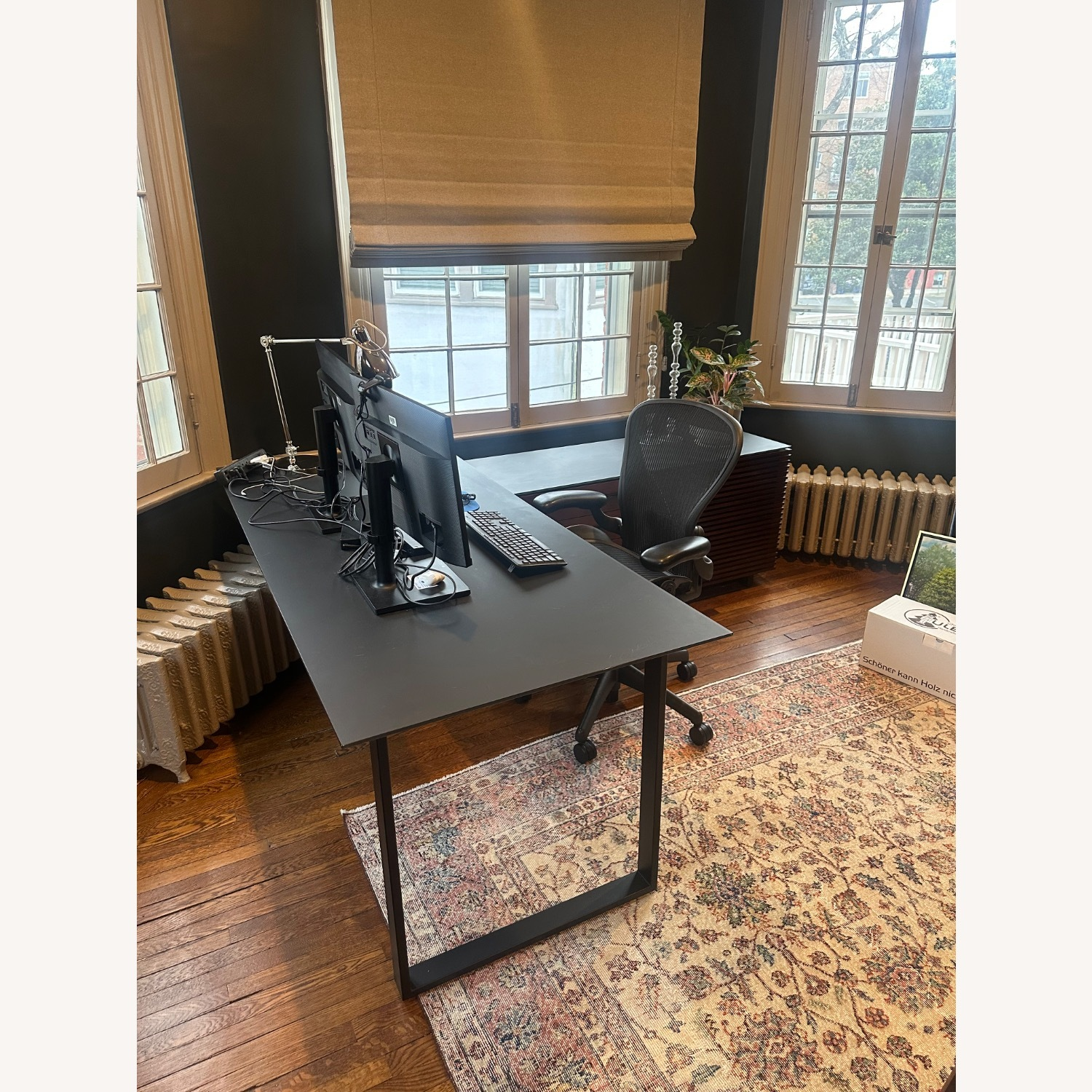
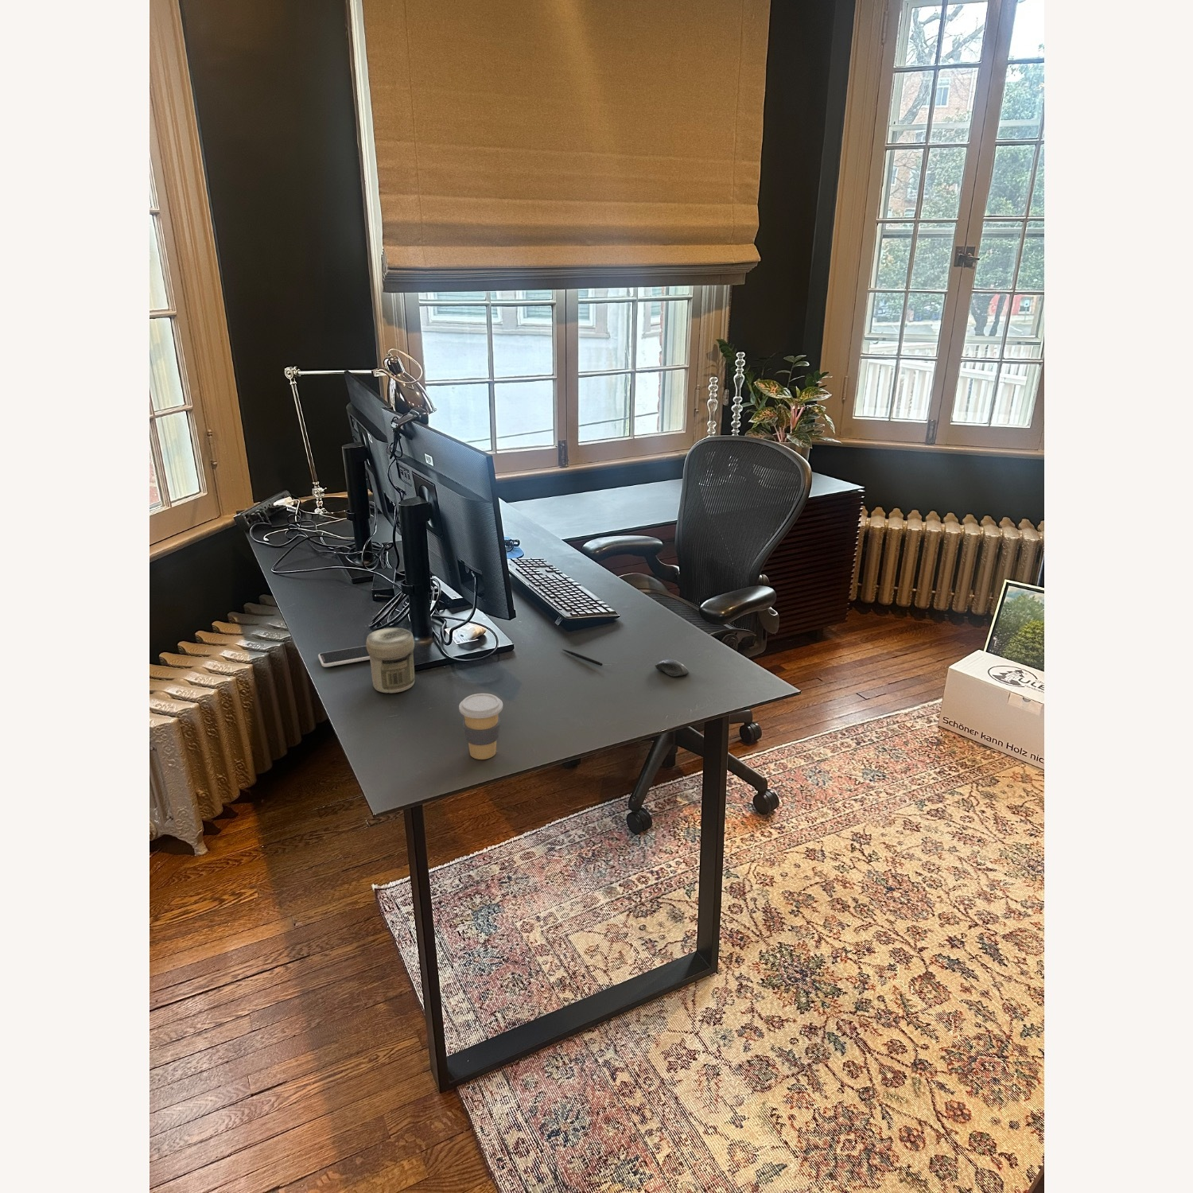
+ smartphone [317,645,370,669]
+ pen [562,649,604,666]
+ jar [366,627,415,694]
+ coffee cup [458,693,504,760]
+ computer mouse [654,659,689,677]
